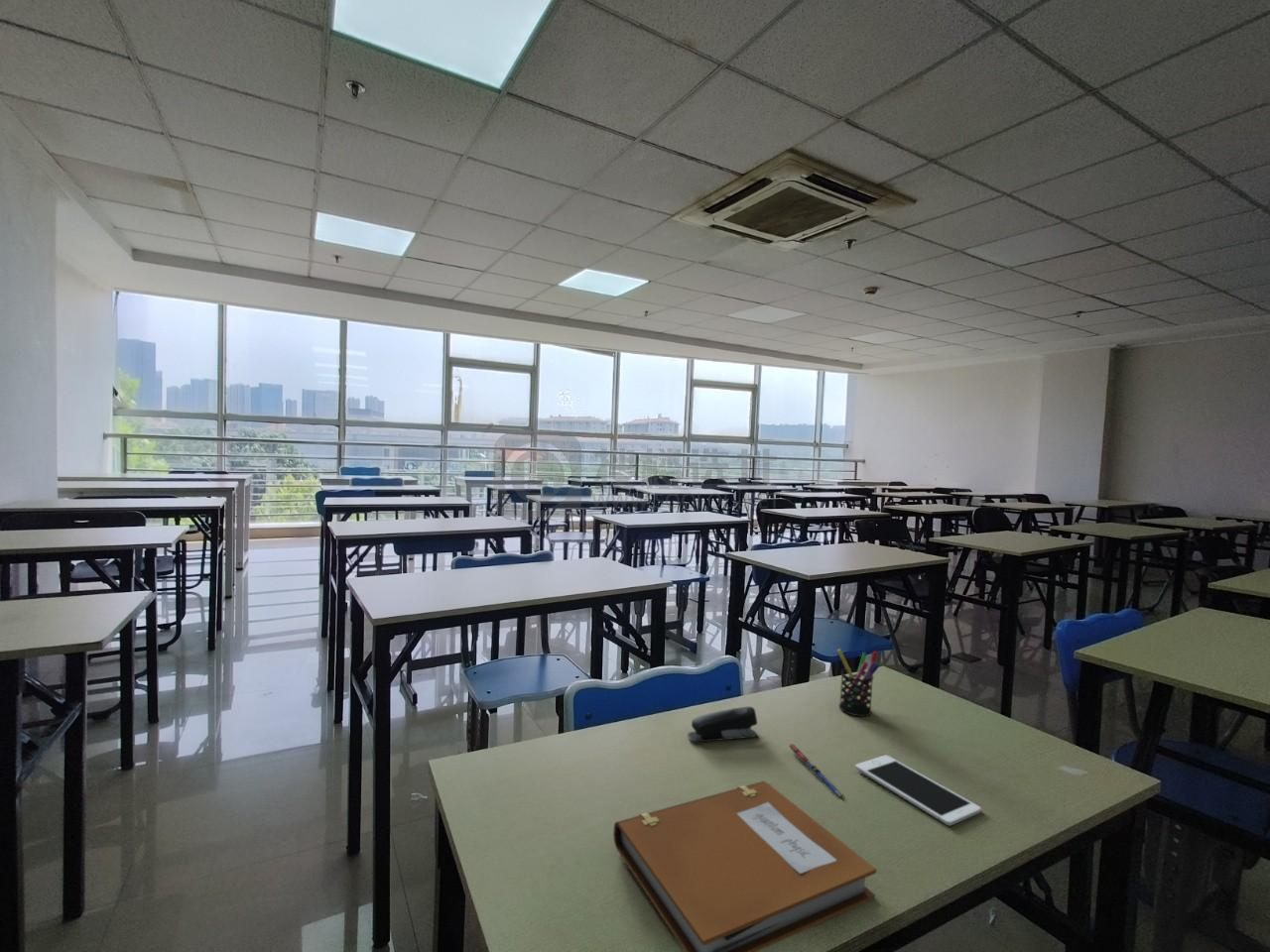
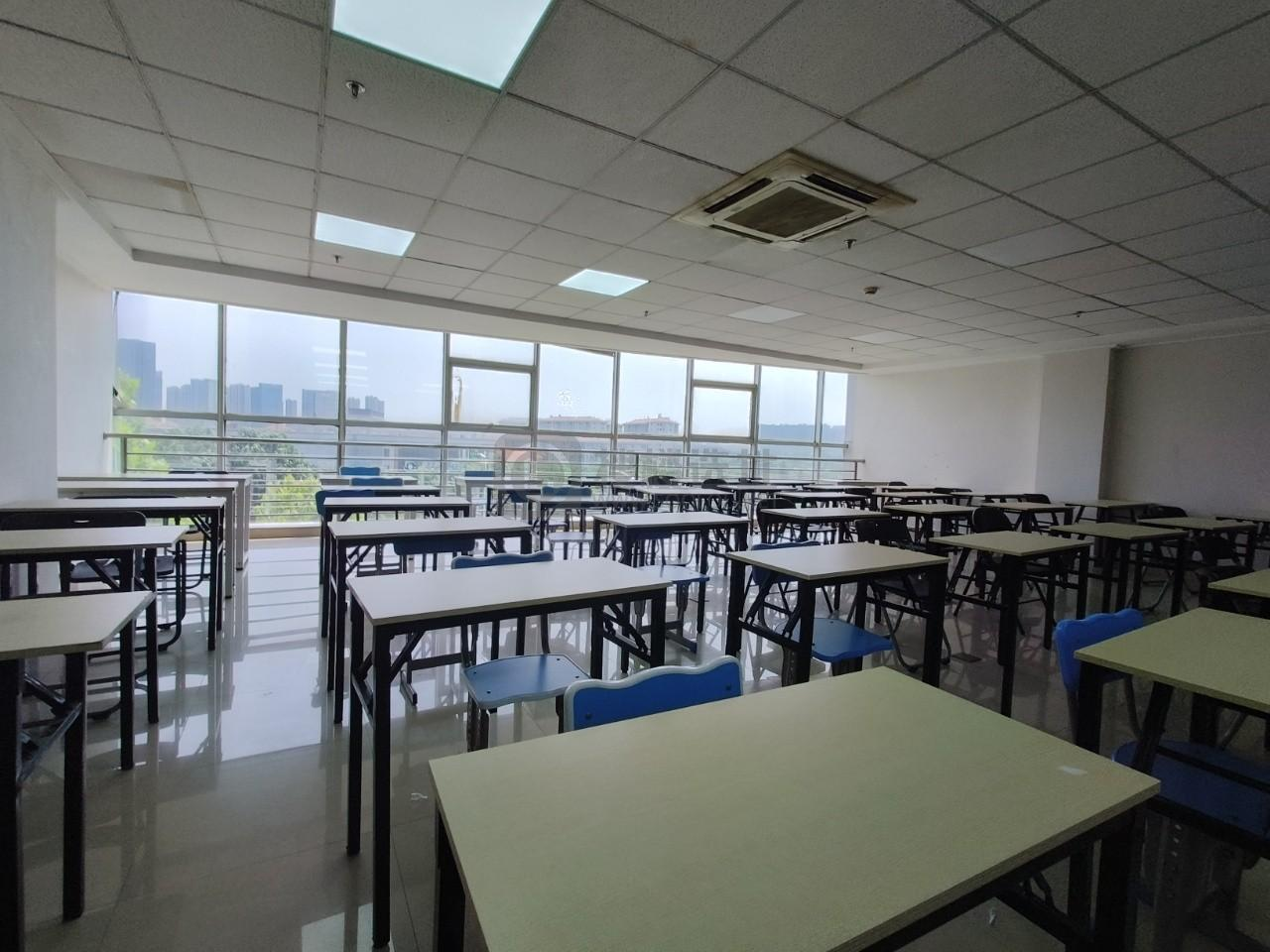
- pen [789,743,845,798]
- cell phone [854,755,982,827]
- stapler [687,706,759,743]
- notebook [612,779,877,952]
- pen holder [836,648,880,717]
